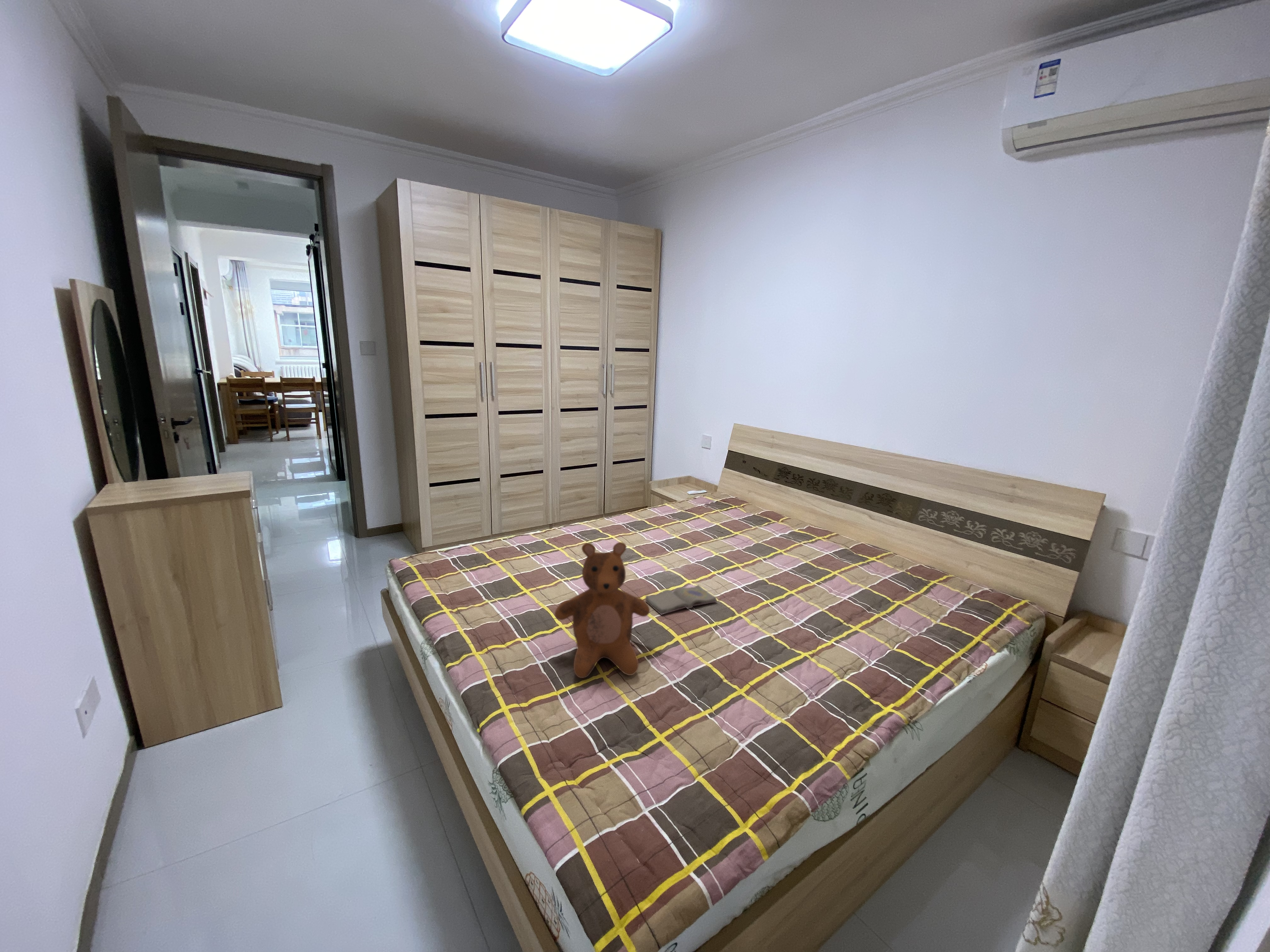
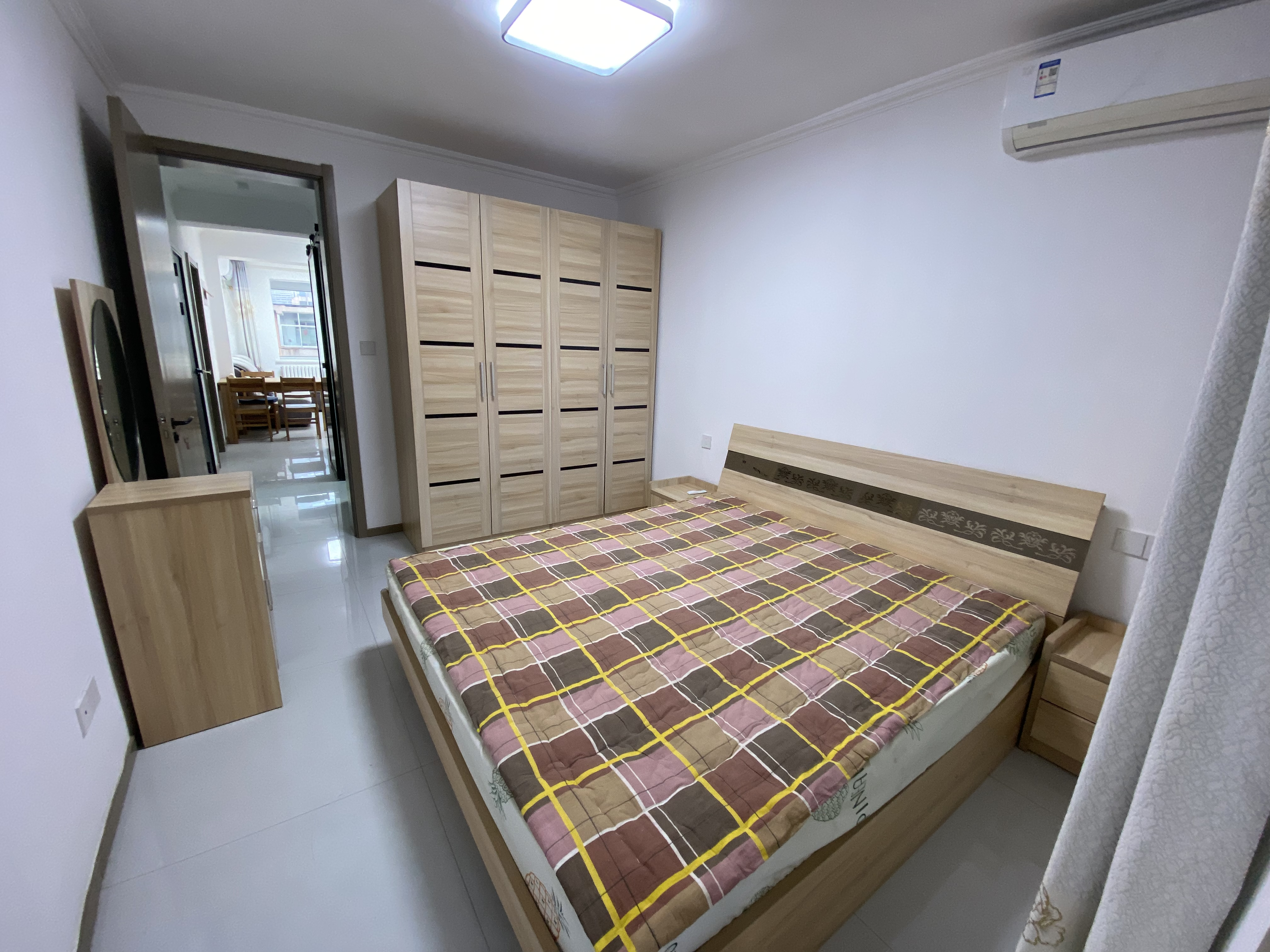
- teddy bear [554,542,650,678]
- diary [645,585,717,615]
